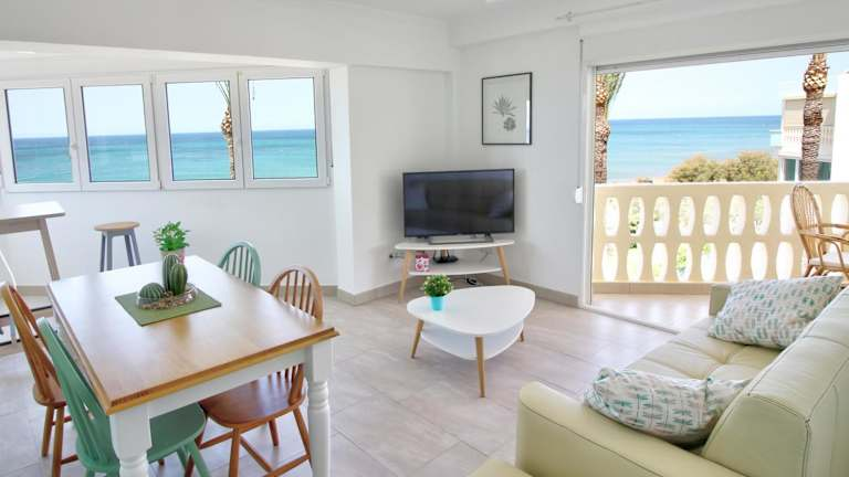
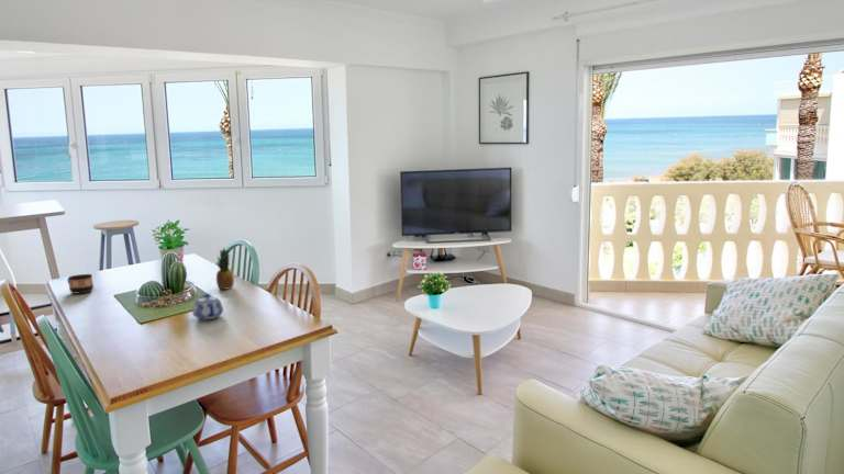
+ teapot [191,293,224,320]
+ fruit [215,247,235,291]
+ cup [67,273,95,294]
